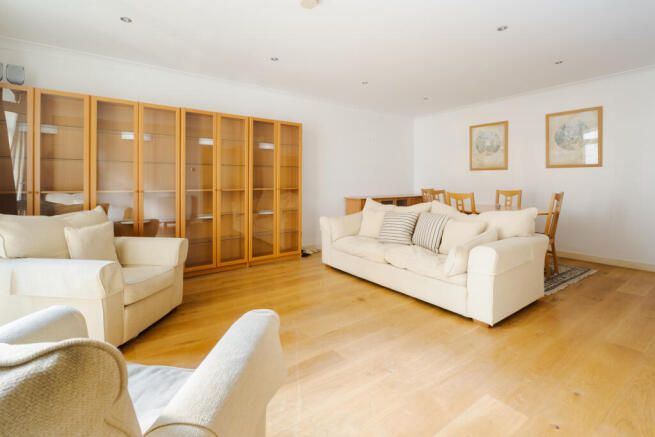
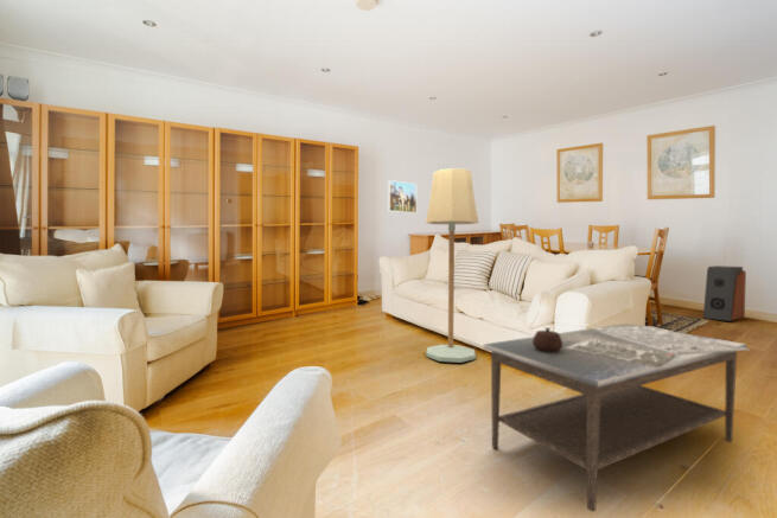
+ speaker [702,264,747,322]
+ floor lamp [425,167,480,364]
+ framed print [387,179,418,215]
+ coffee table [483,322,751,513]
